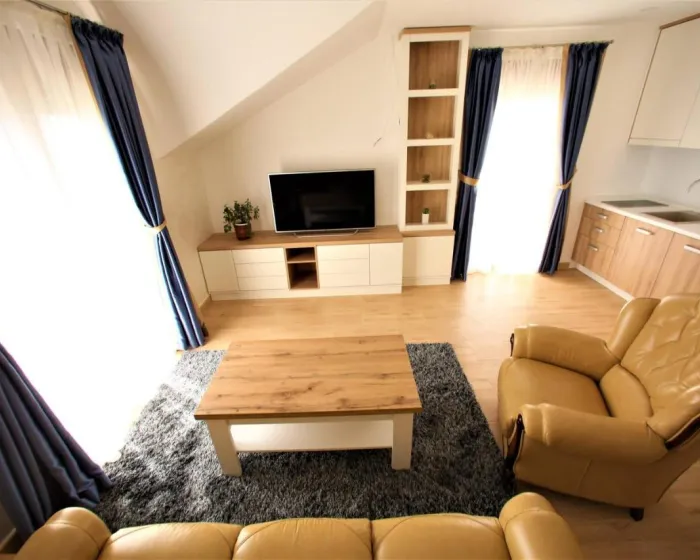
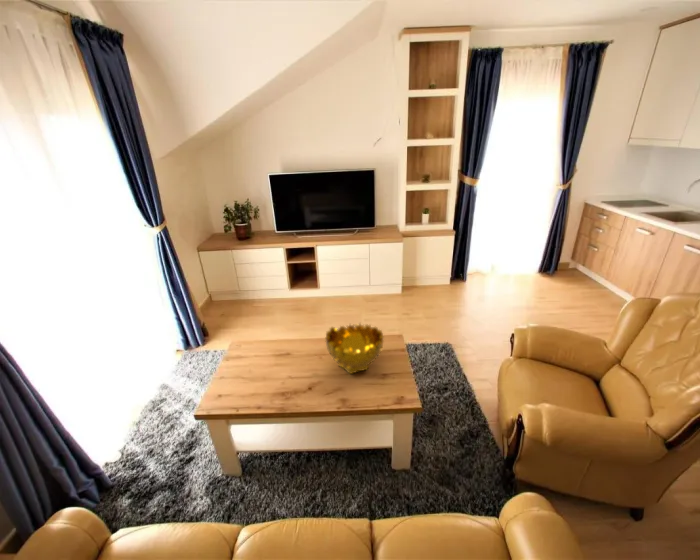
+ decorative bowl [324,322,385,375]
